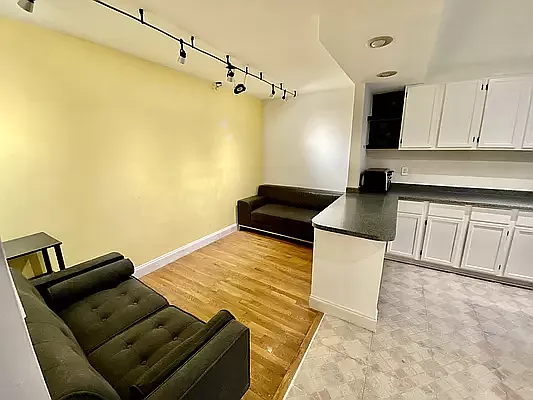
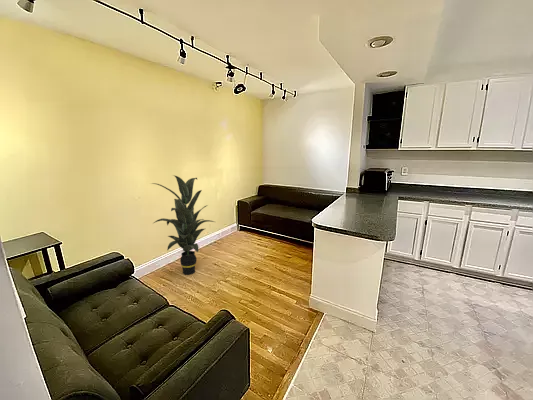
+ indoor plant [150,174,215,276]
